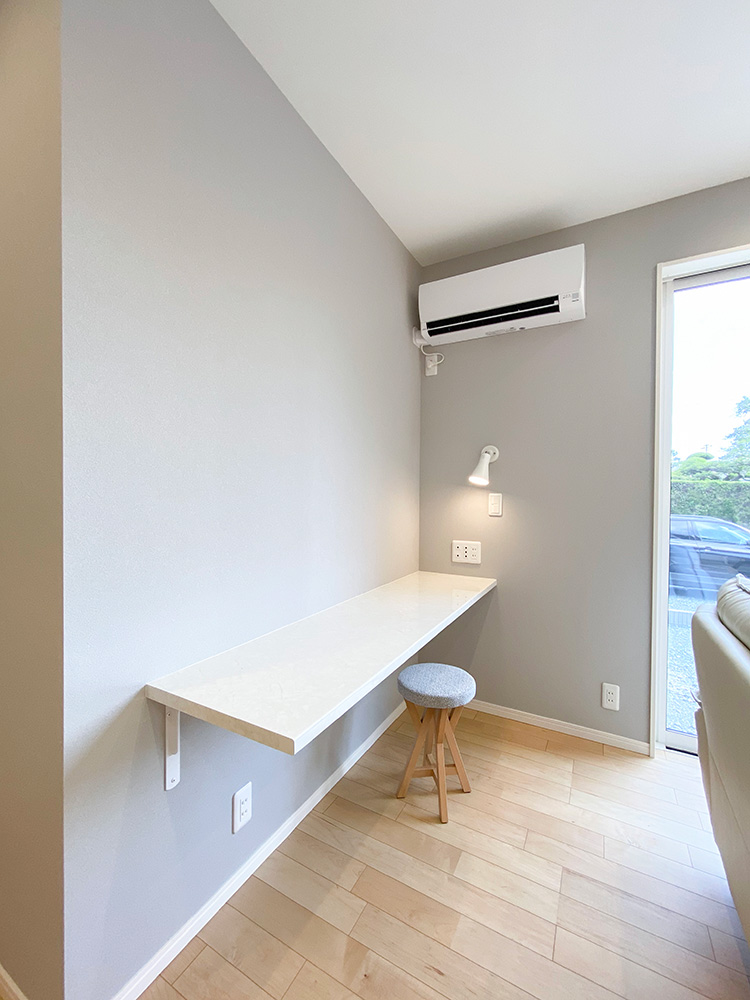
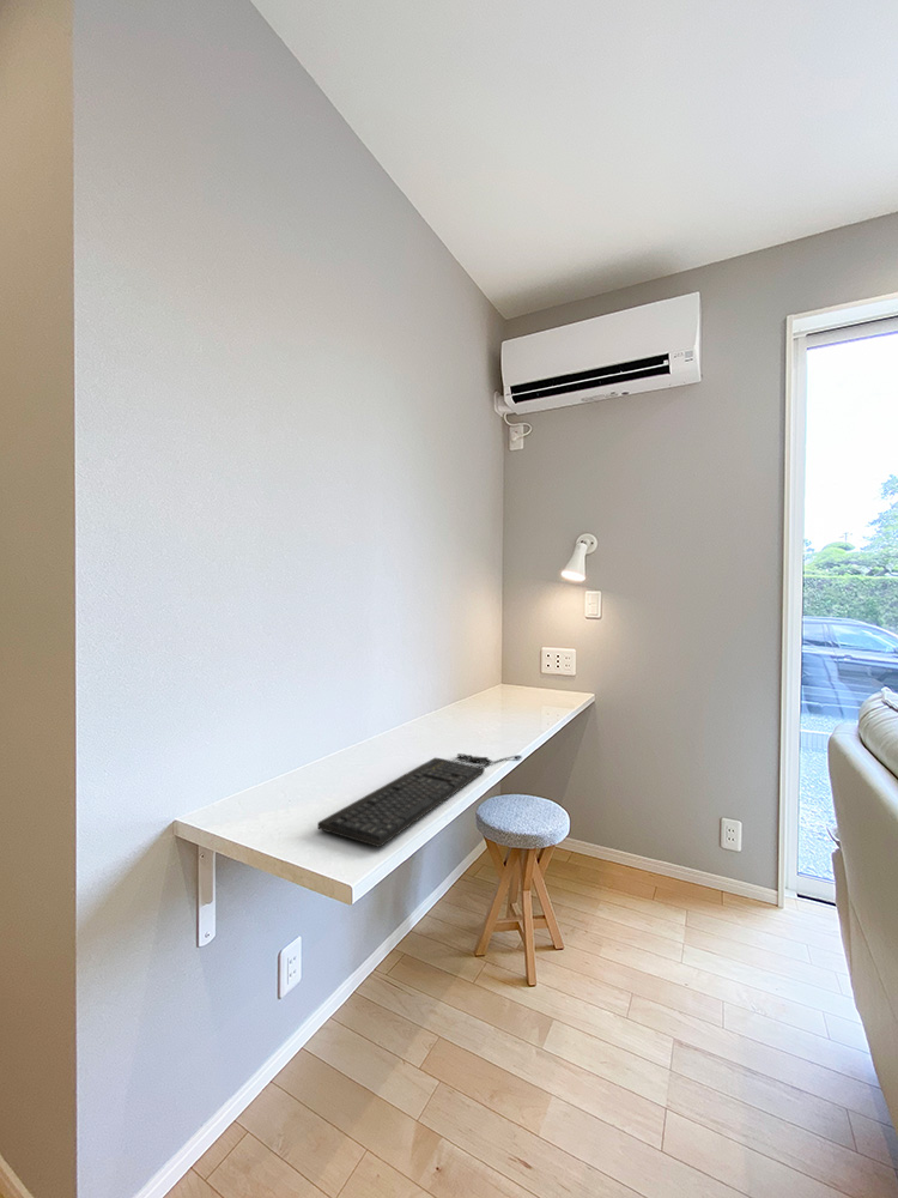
+ keyboard [317,752,523,848]
